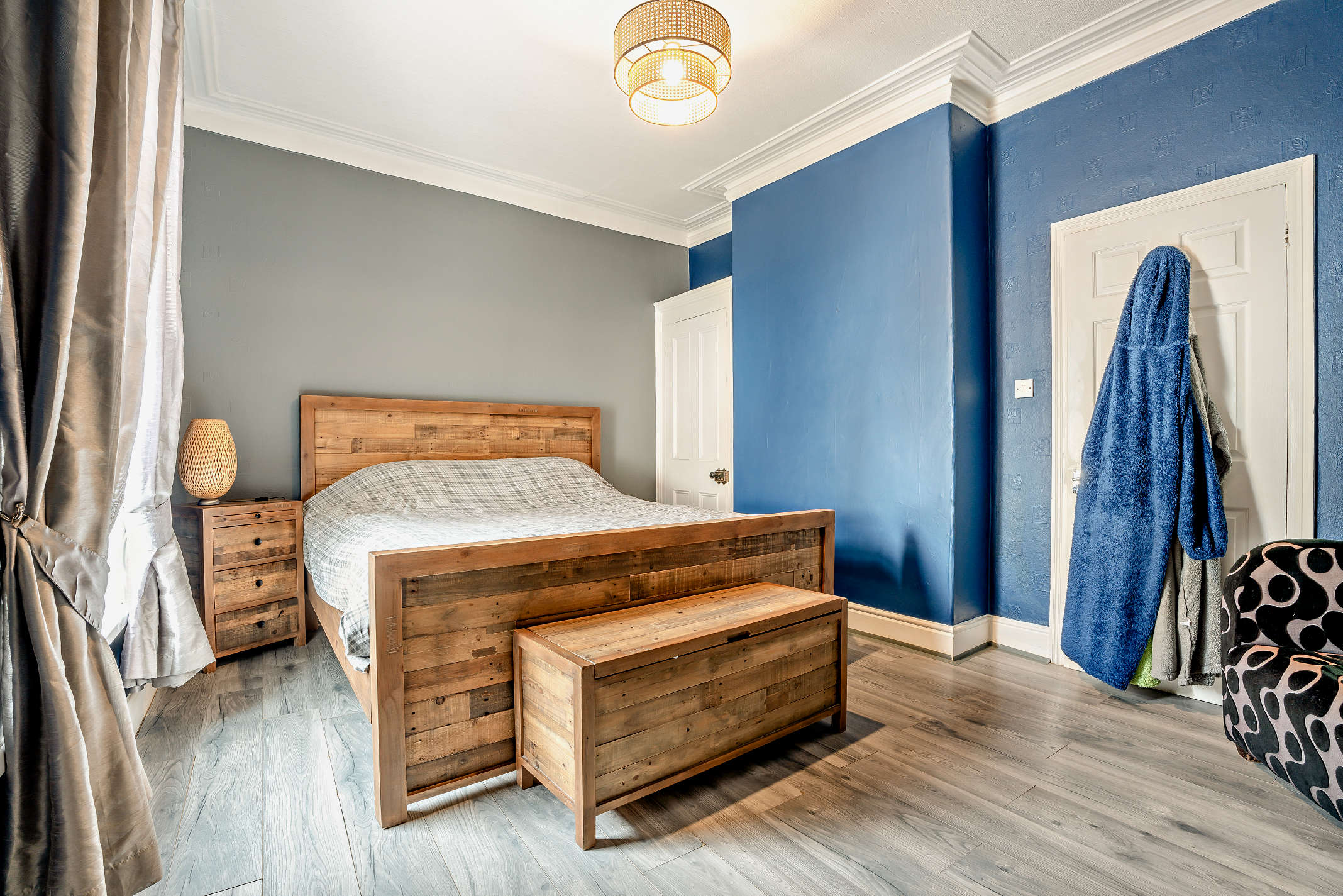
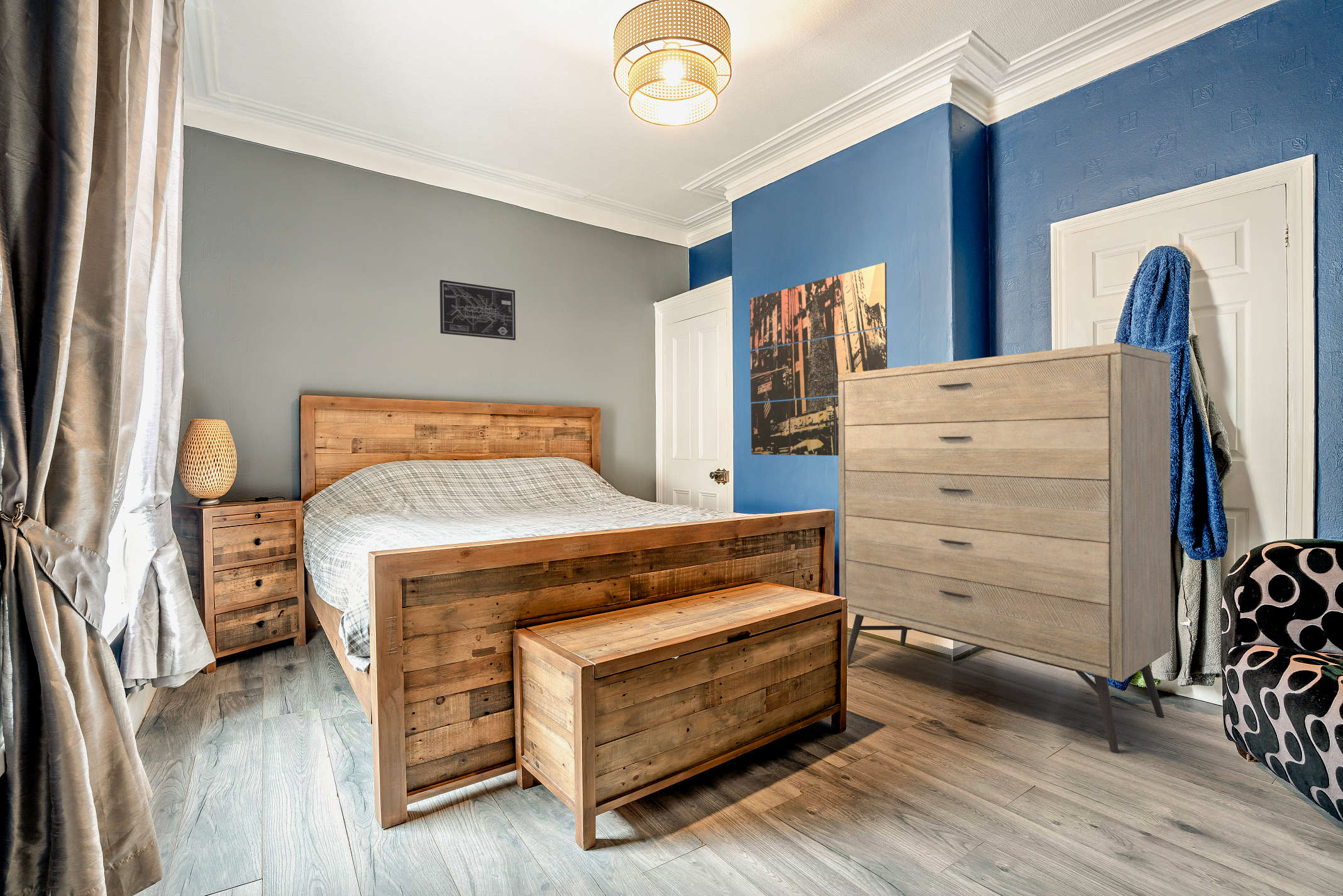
+ wall art [439,279,516,341]
+ dresser [837,342,1171,754]
+ wall art [749,262,888,456]
